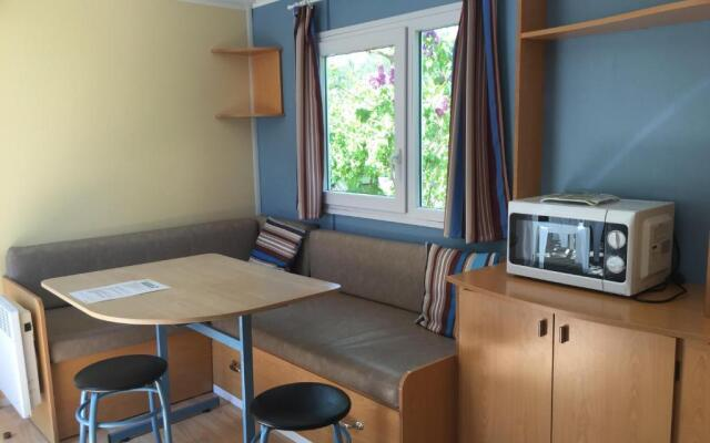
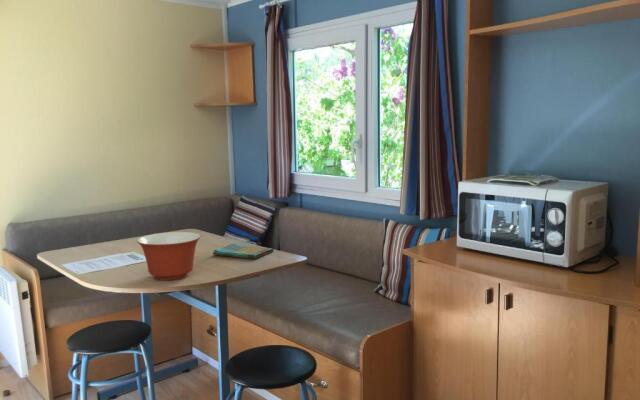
+ mixing bowl [136,231,202,281]
+ dish towel [212,242,275,260]
